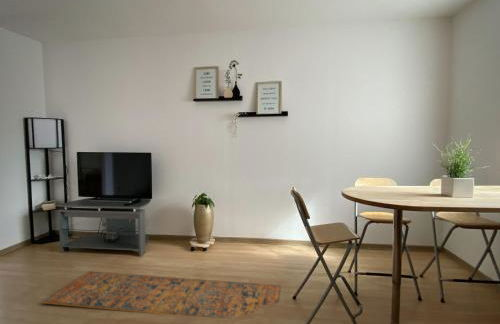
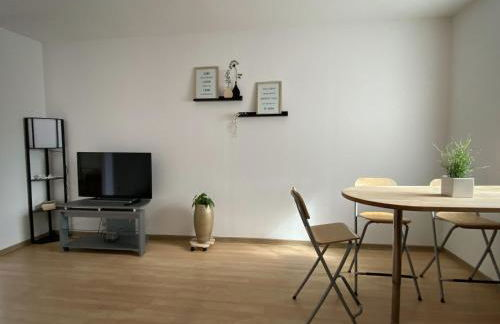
- rug [40,270,283,320]
